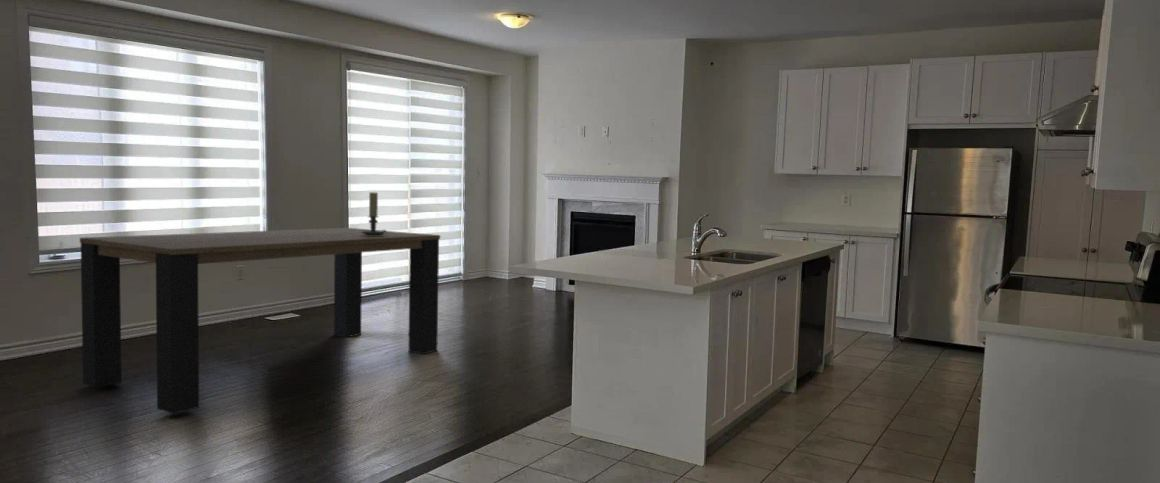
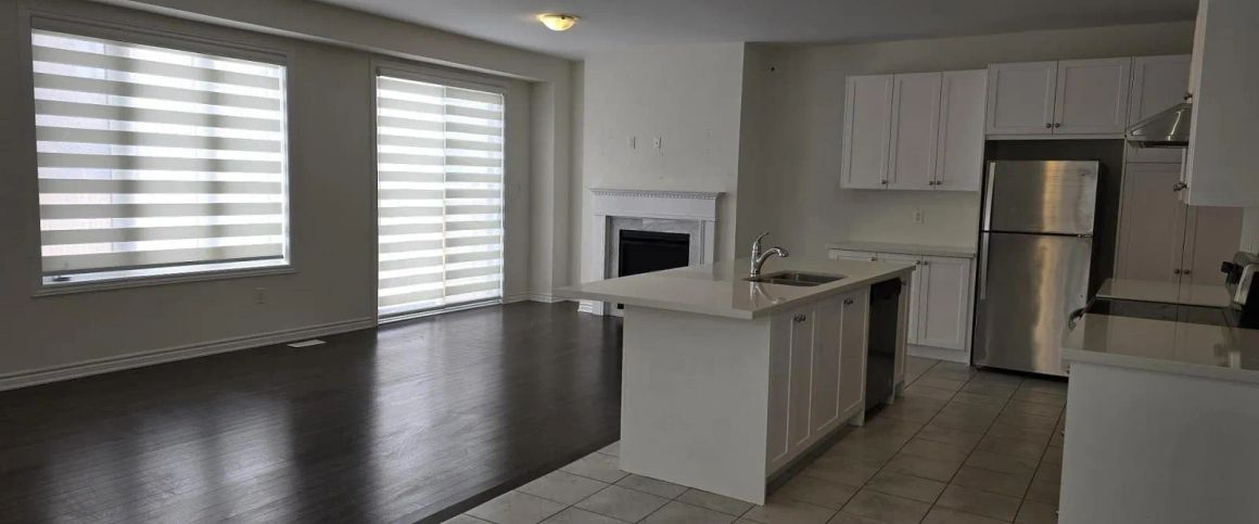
- candle holder [361,190,387,236]
- dining table [79,227,441,415]
